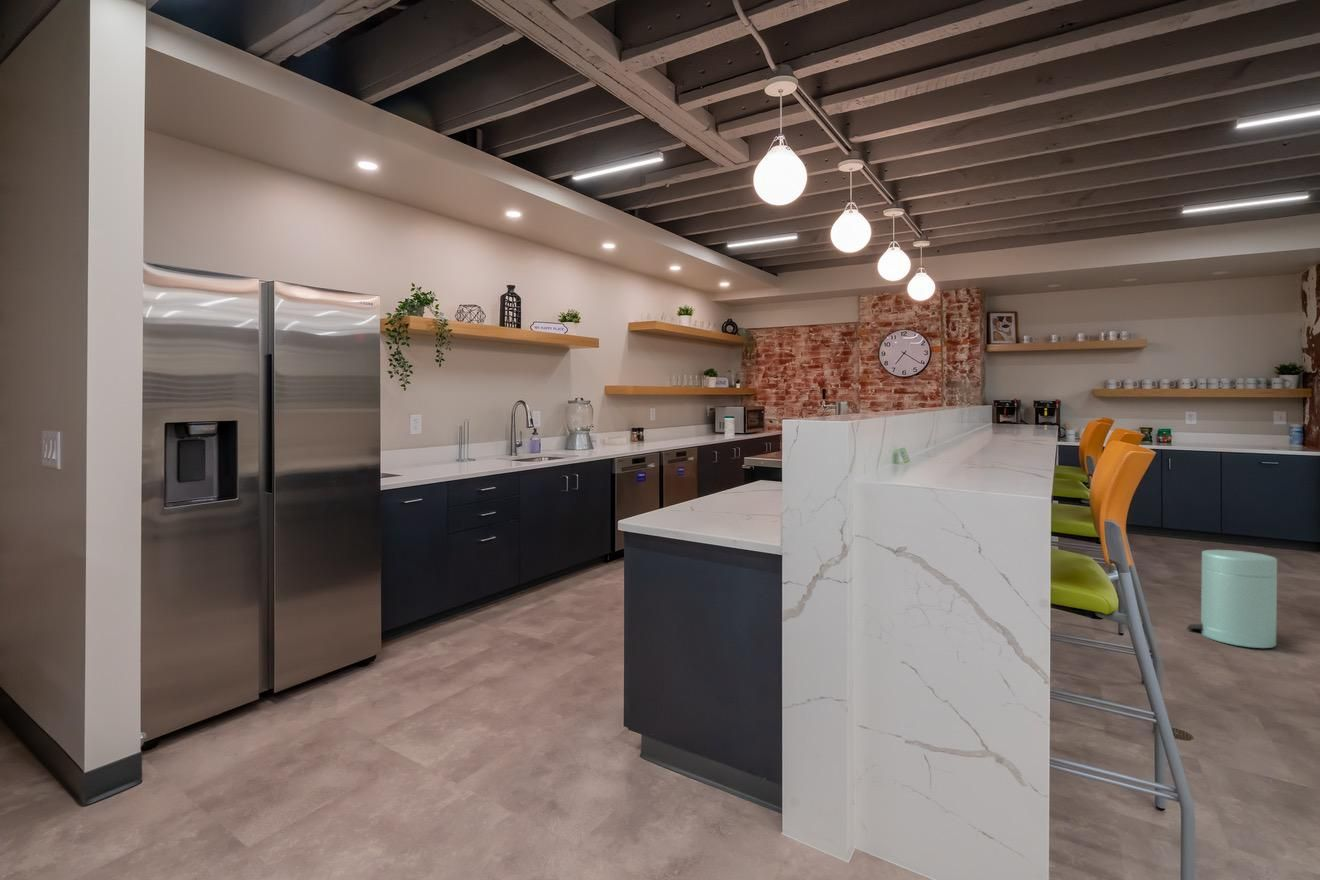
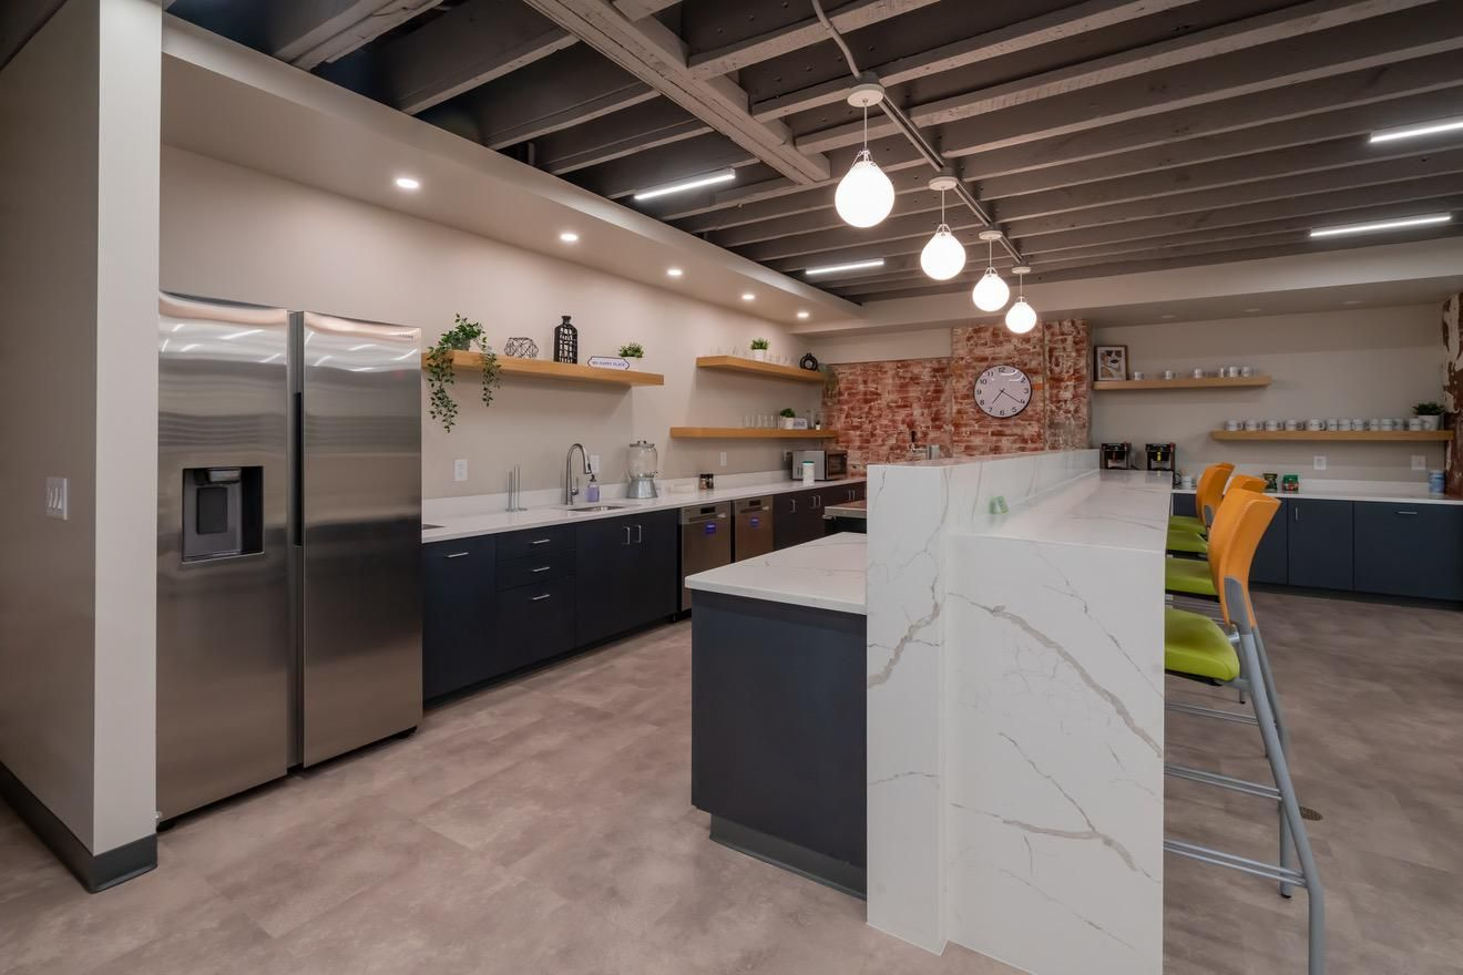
- trash can [1186,549,1278,649]
